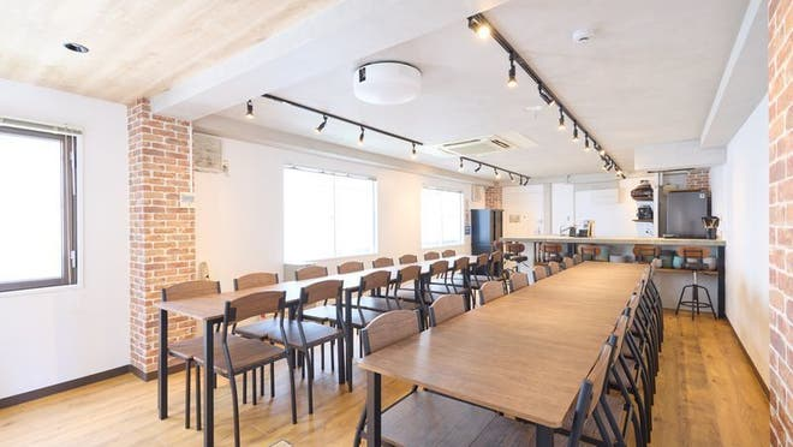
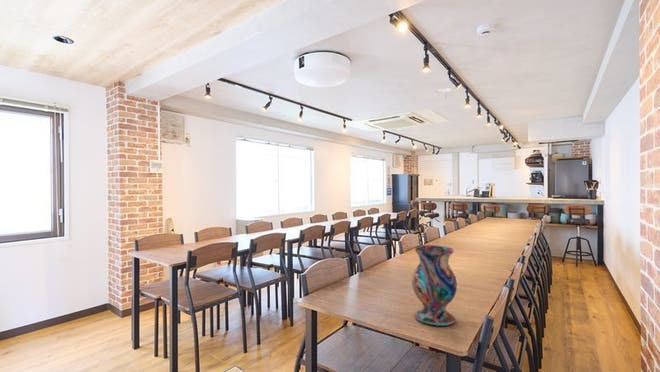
+ vase [411,244,458,327]
